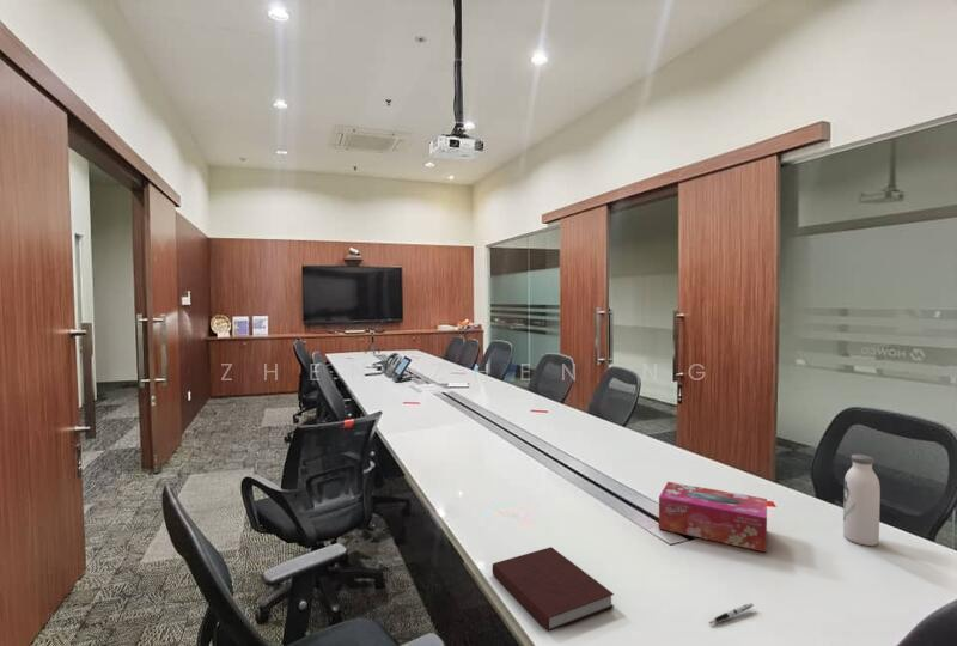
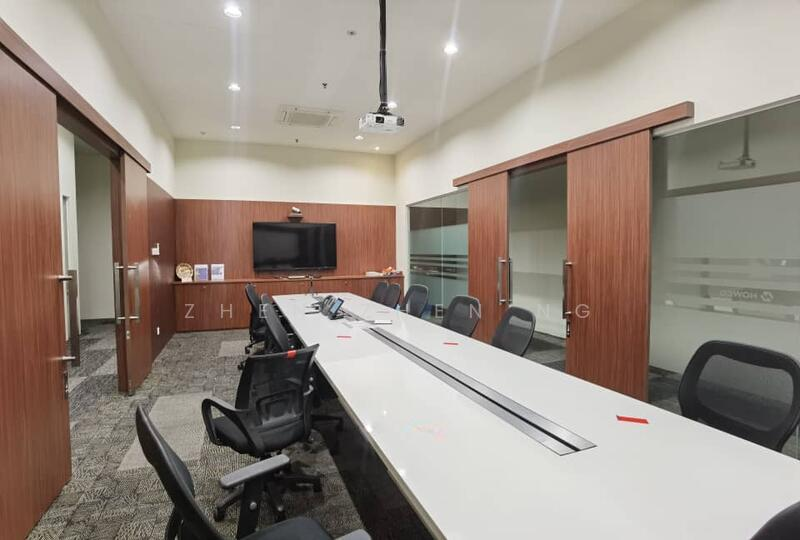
- tissue box [658,481,768,554]
- notebook [490,546,615,633]
- water bottle [842,453,882,547]
- pen [708,602,755,624]
